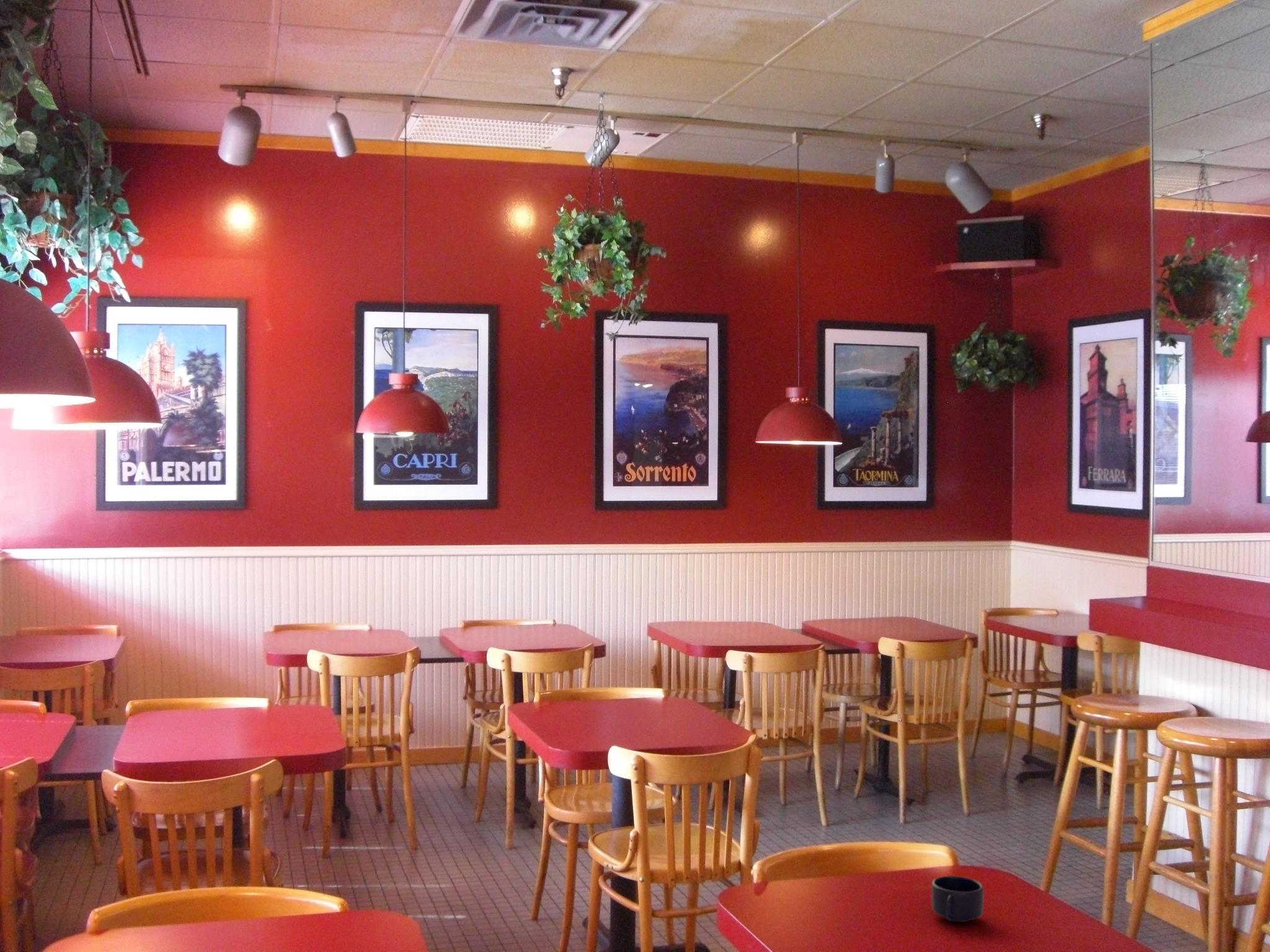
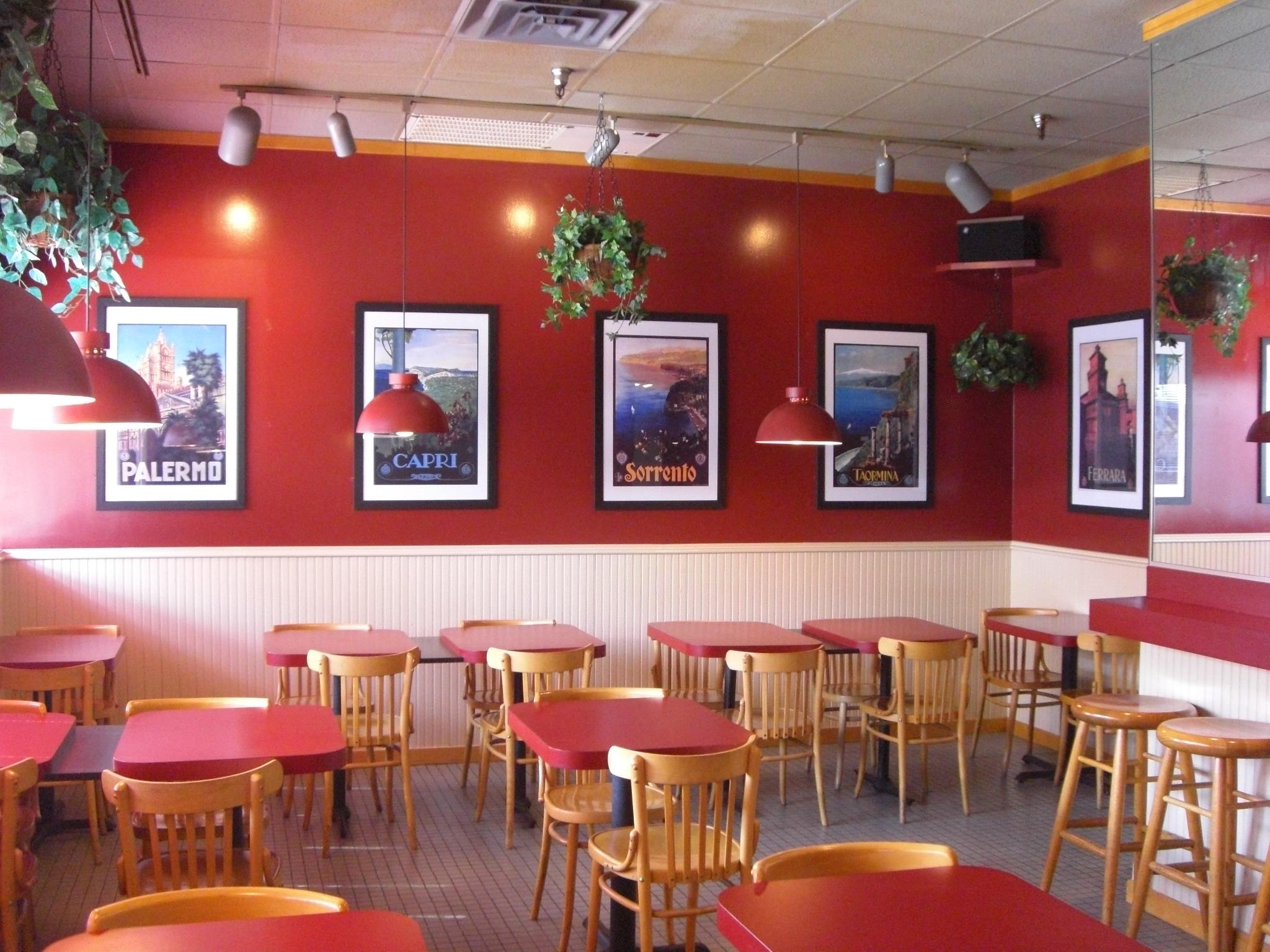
- mug [931,875,985,923]
